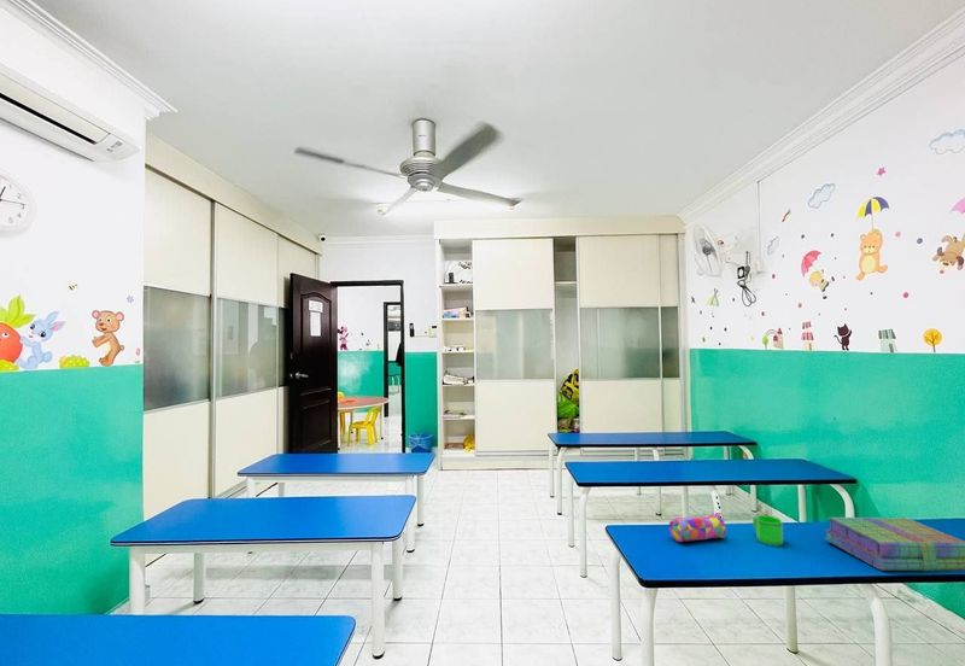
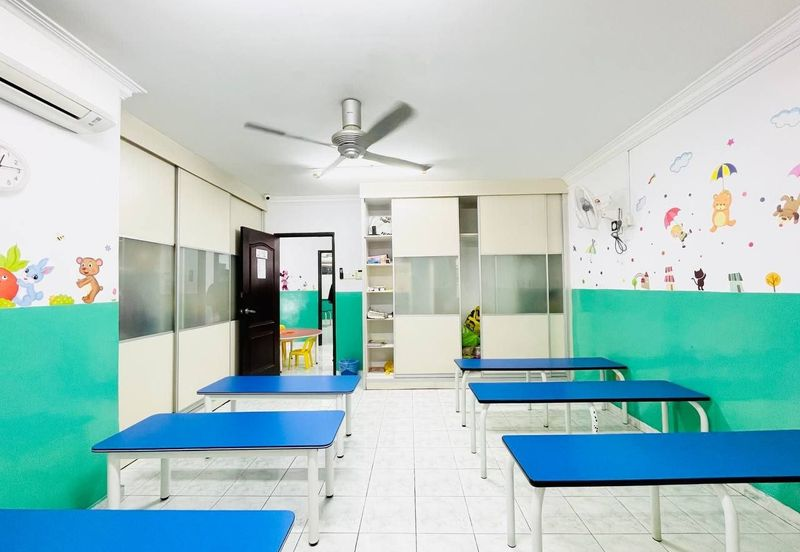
- mug [751,514,784,547]
- stack of books [823,516,965,572]
- pencil case [668,512,727,543]
